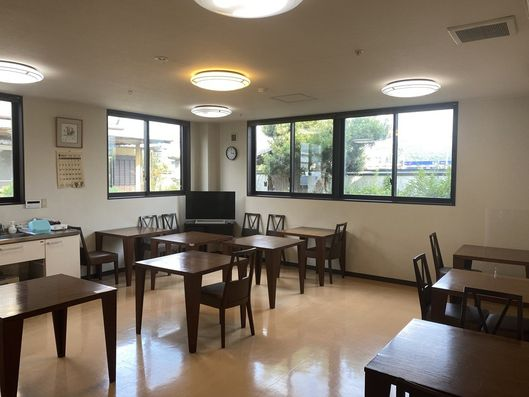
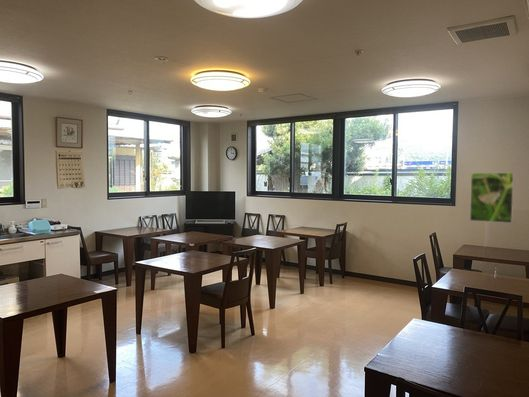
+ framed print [469,172,515,224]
